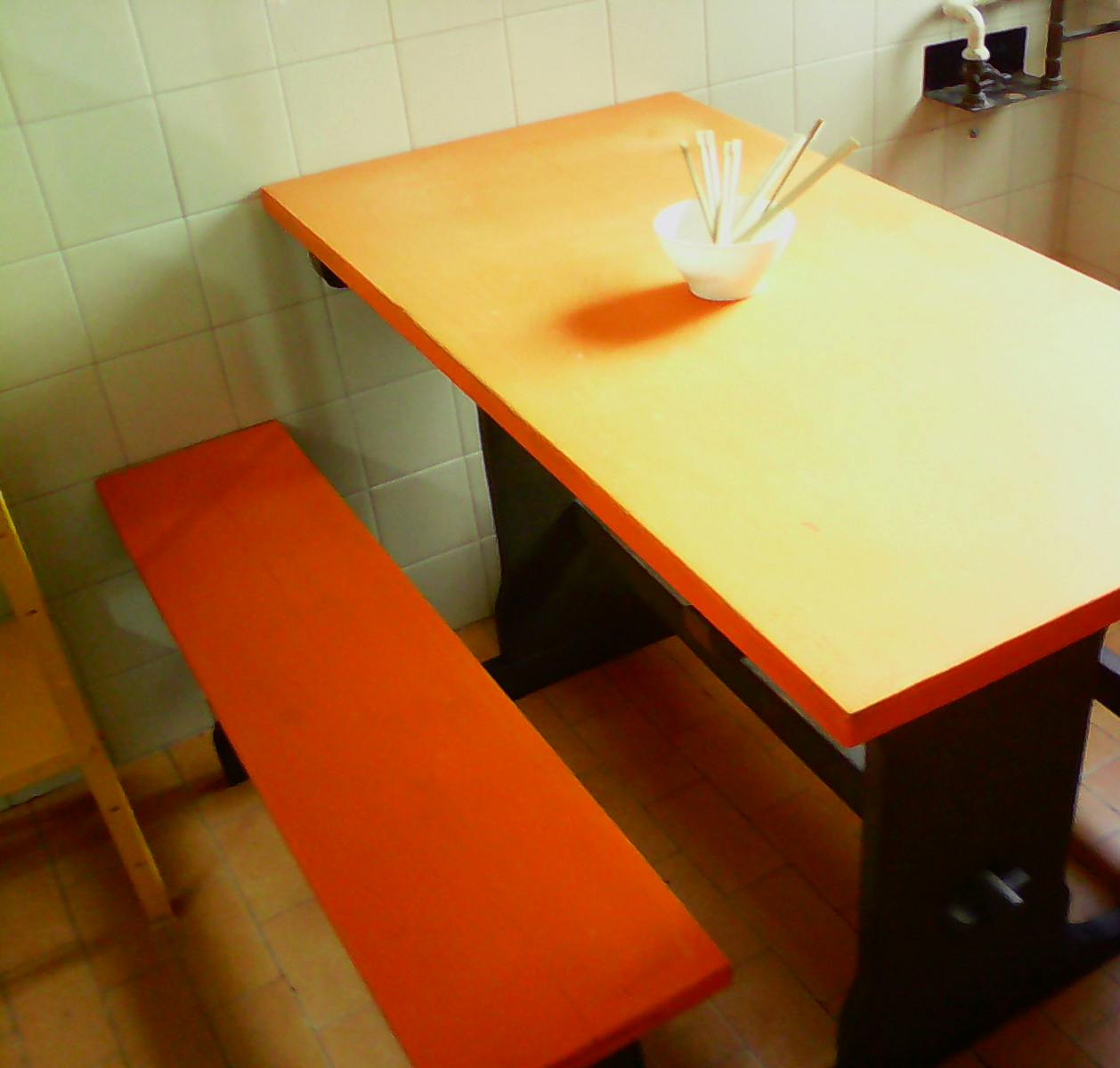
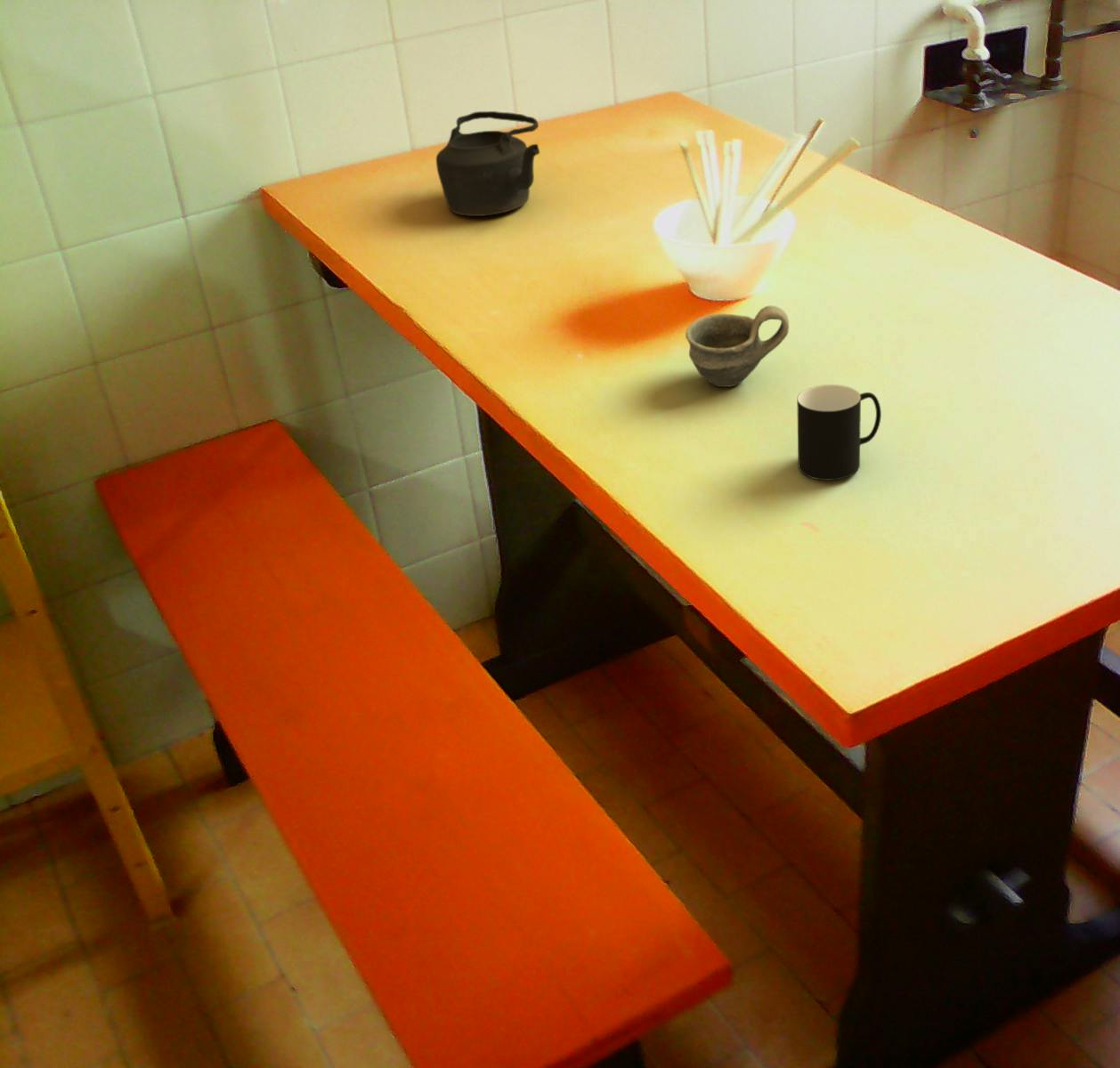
+ cup [796,384,882,481]
+ teapot [435,110,540,217]
+ cup [685,305,790,388]
